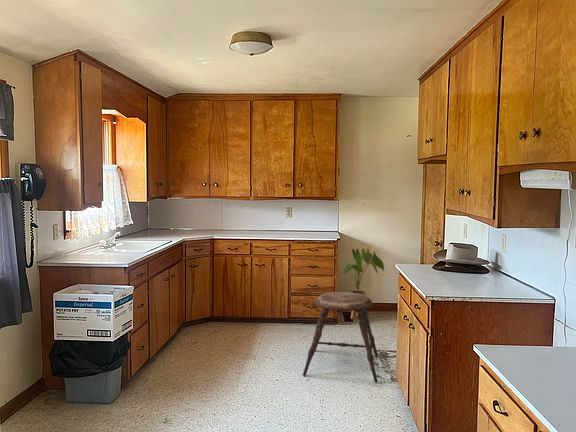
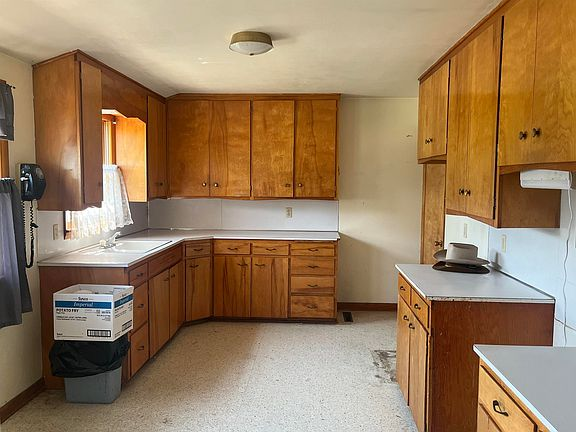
- stool [302,291,379,383]
- house plant [342,248,385,320]
